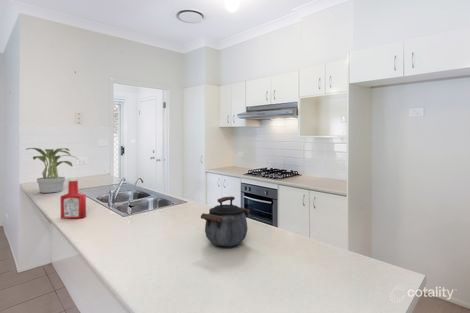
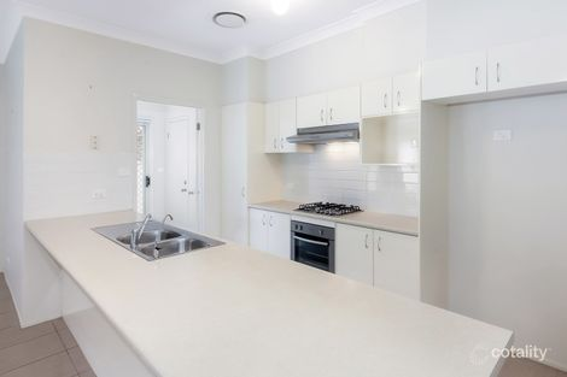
- kettle [200,195,251,247]
- soap bottle [59,177,87,220]
- potted plant [24,147,80,194]
